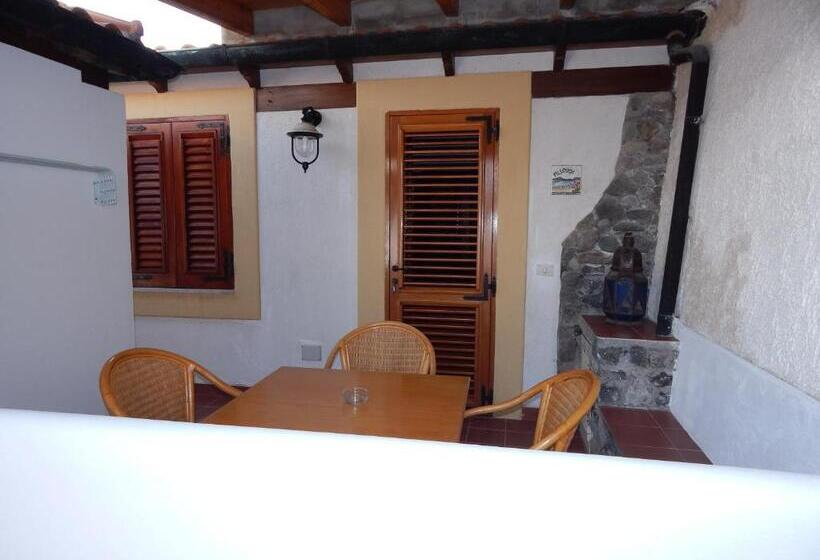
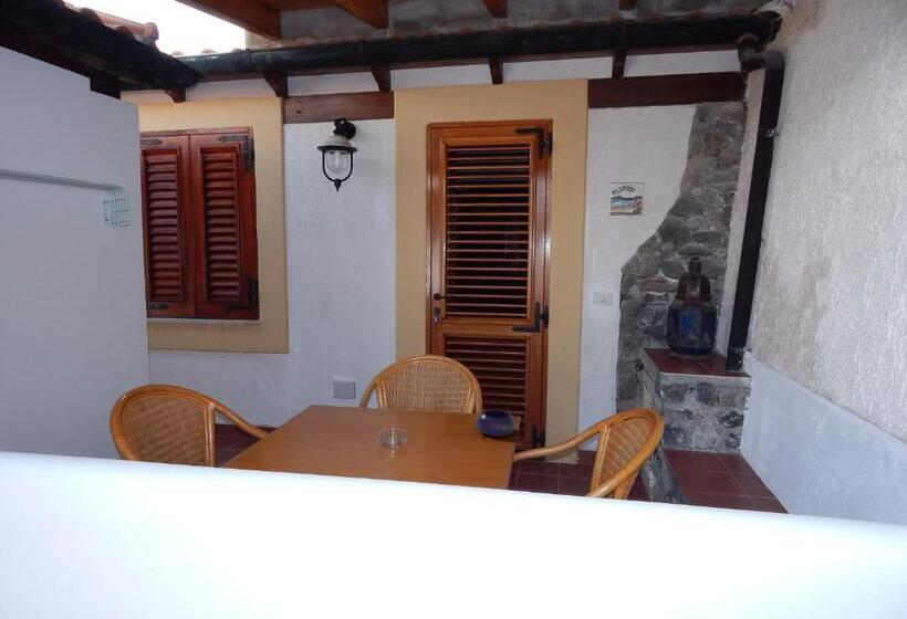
+ bowl [473,408,517,438]
